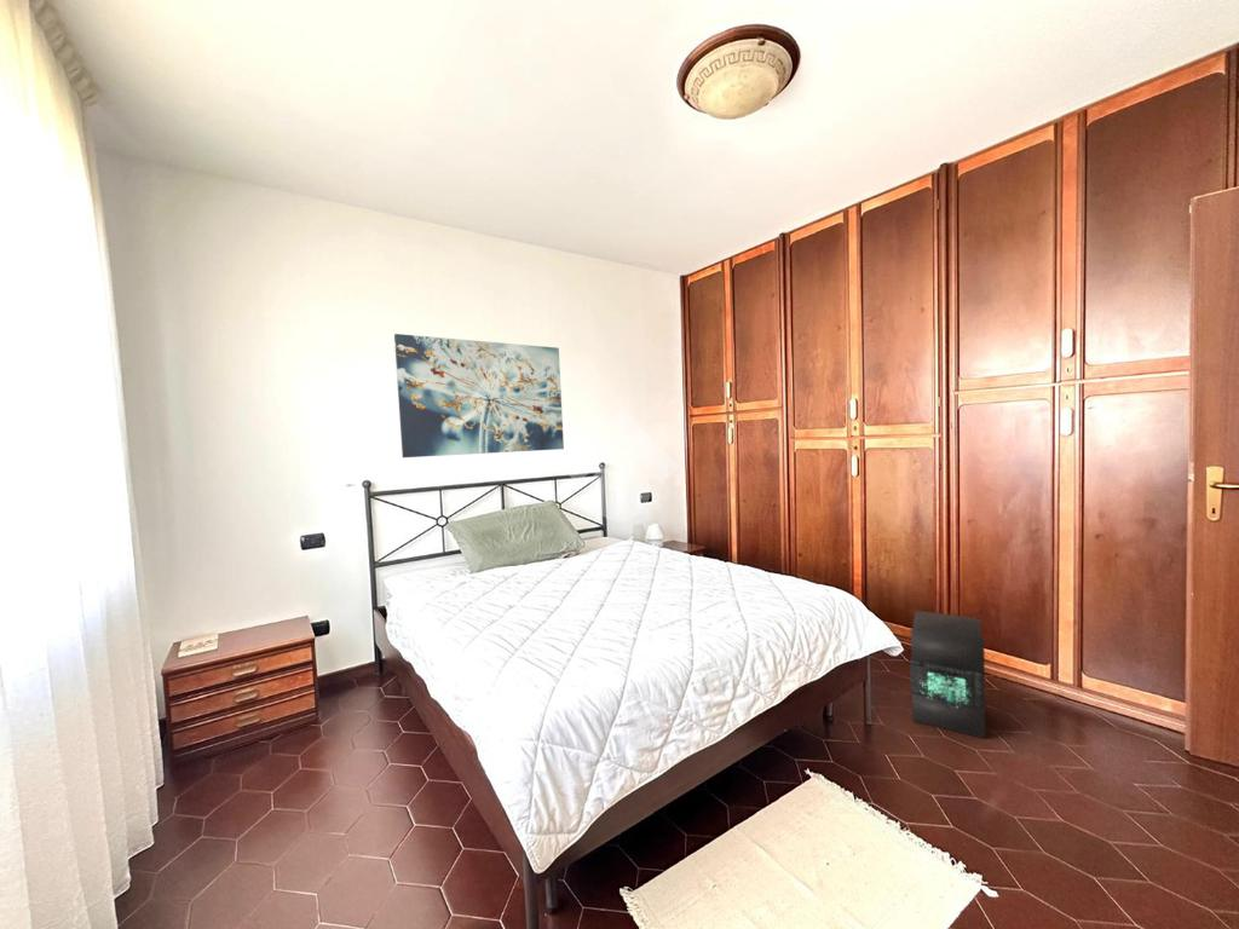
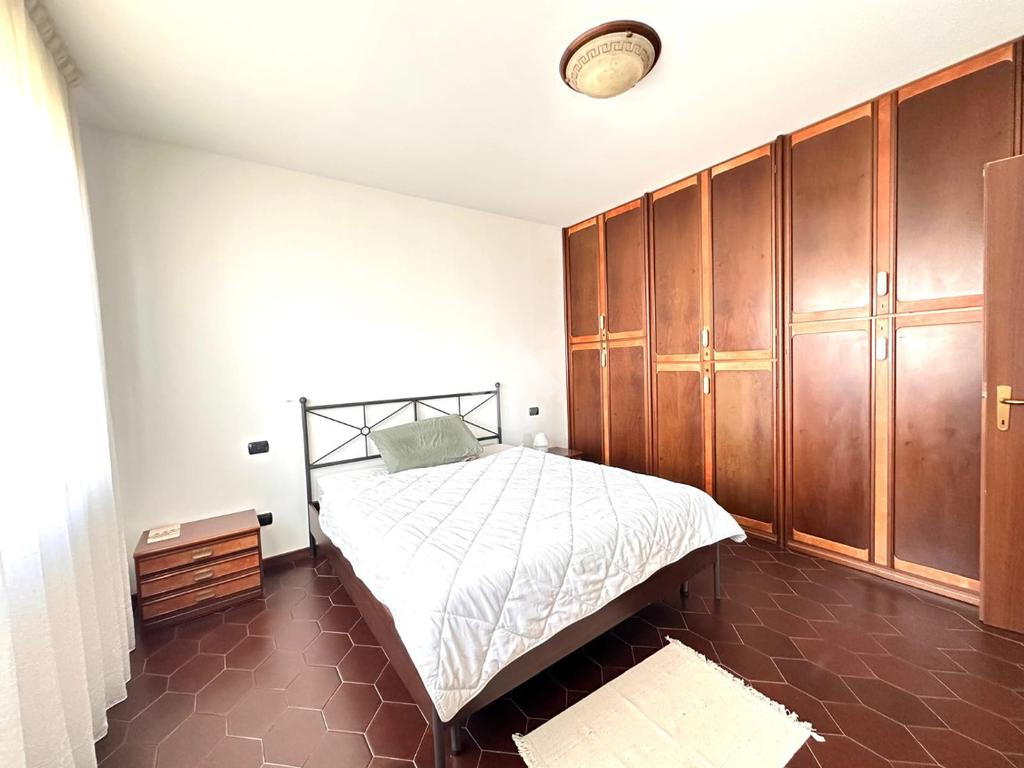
- speaker [909,610,986,739]
- wall art [393,333,565,458]
